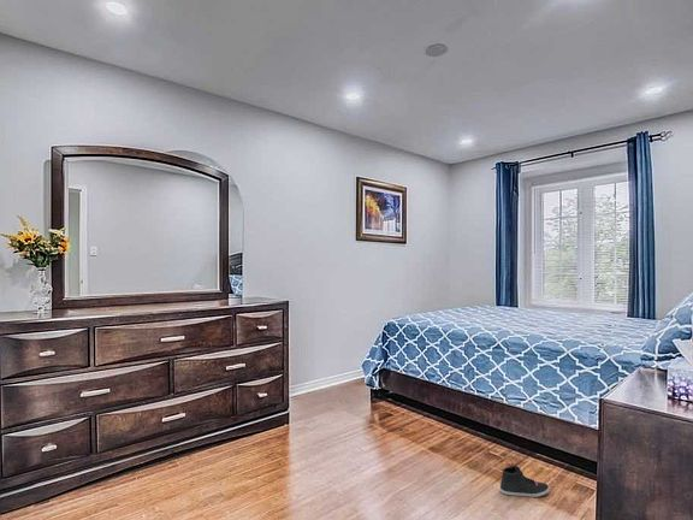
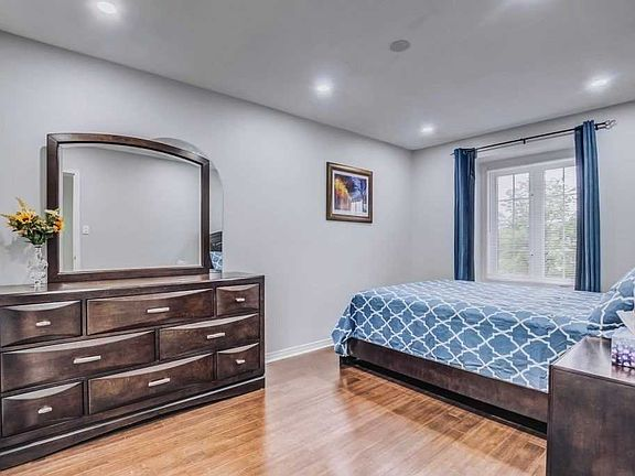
- sneaker [499,465,551,498]
